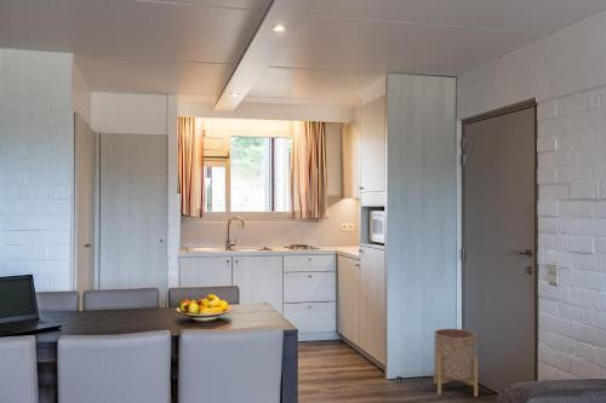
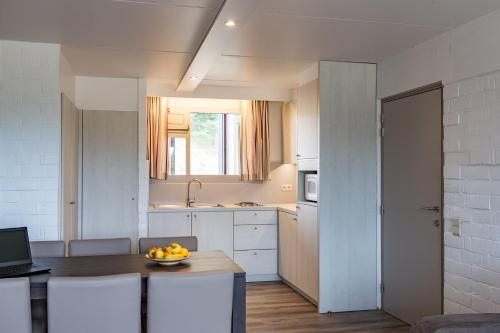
- planter [433,328,479,398]
